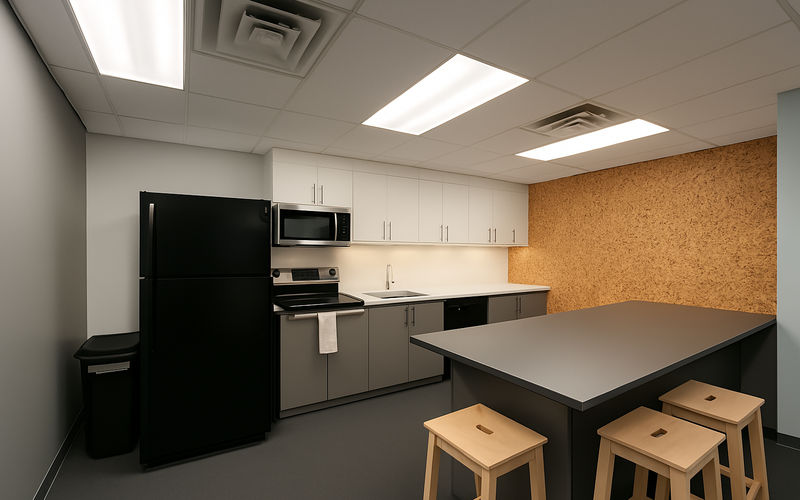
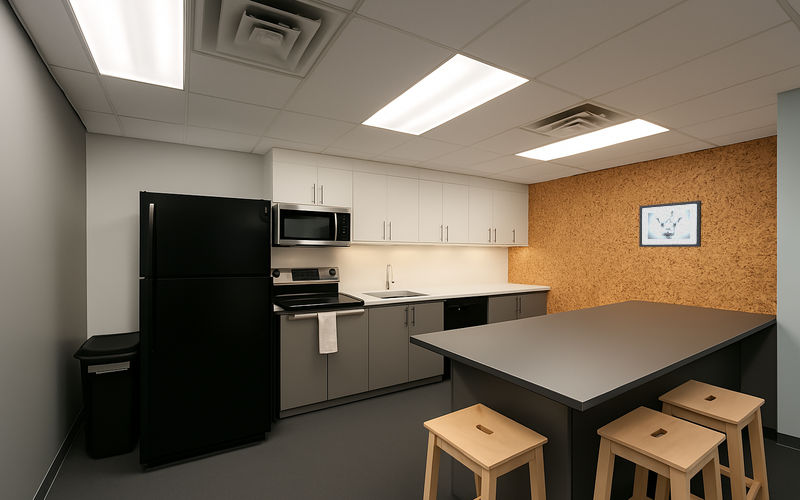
+ wall art [638,200,702,248]
